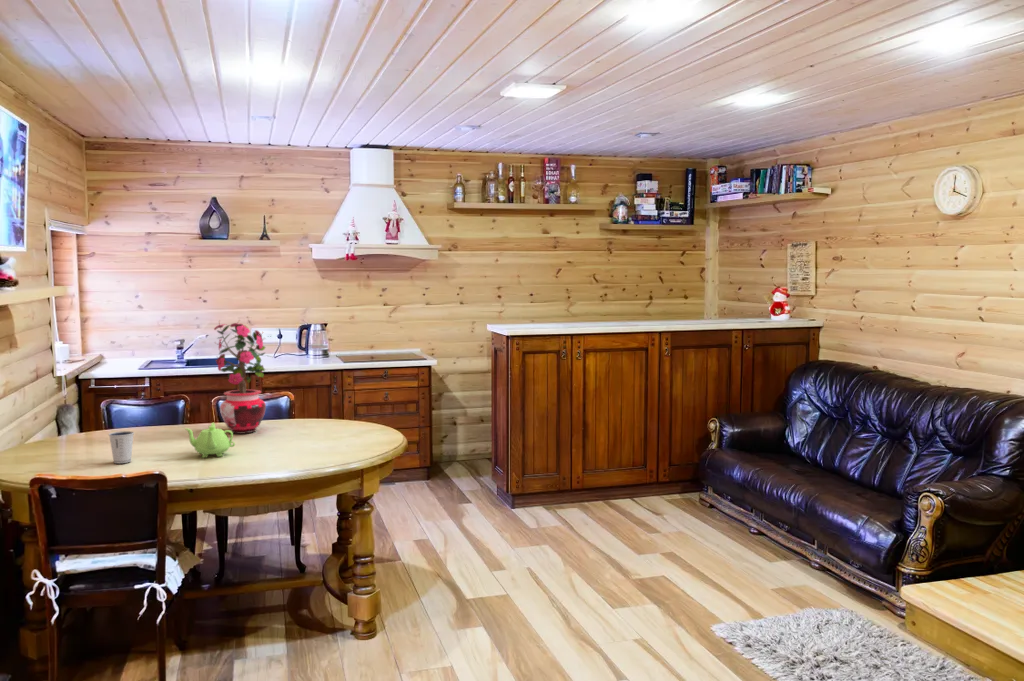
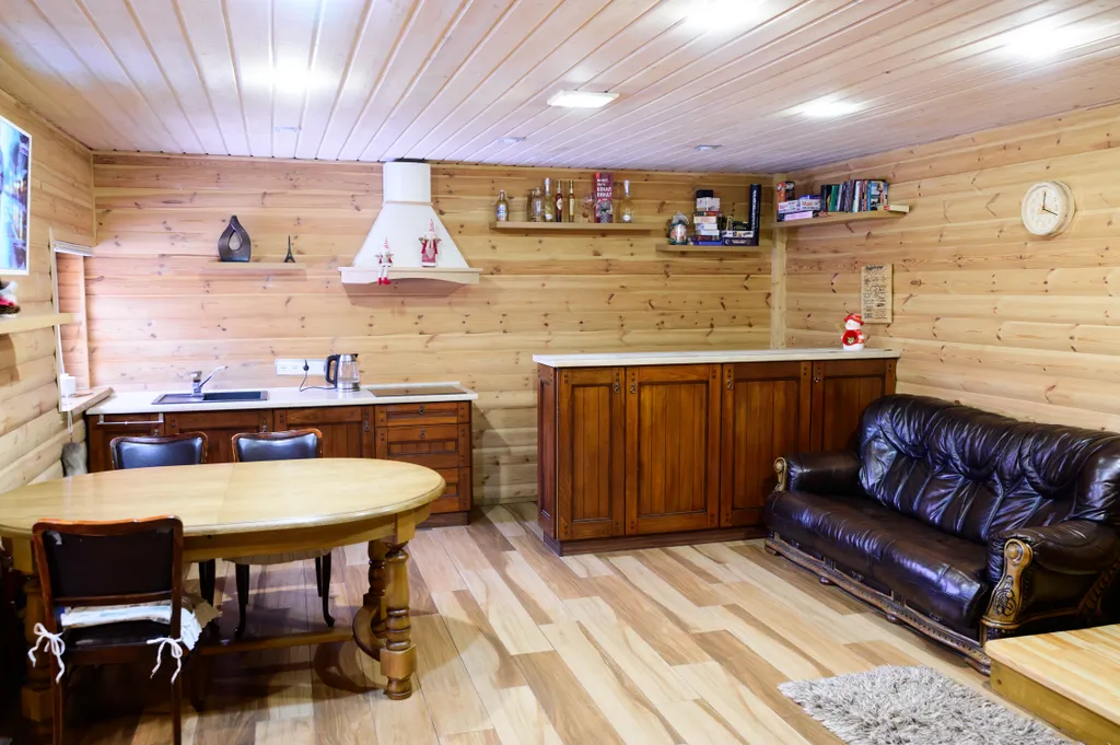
- teapot [184,422,236,459]
- potted flower [213,318,275,435]
- dixie cup [108,430,135,464]
